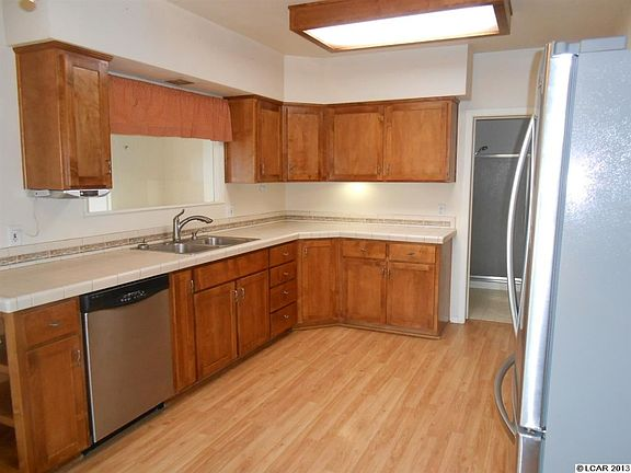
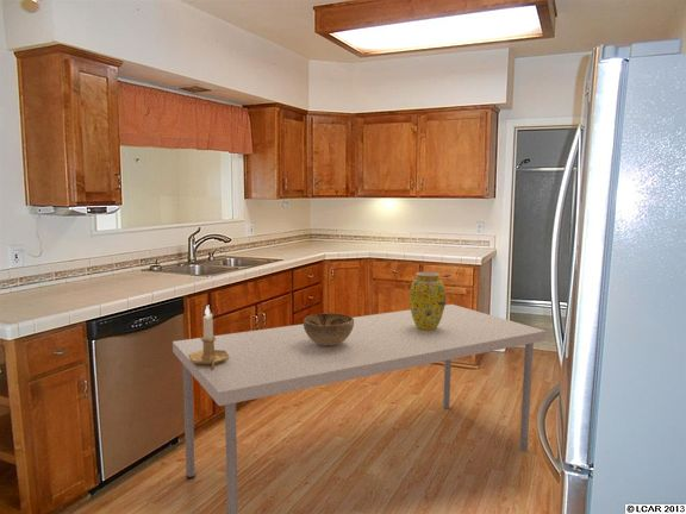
+ decorative bowl [303,312,354,345]
+ candlestick [188,306,230,369]
+ vase [409,271,447,331]
+ dining table [172,303,547,514]
